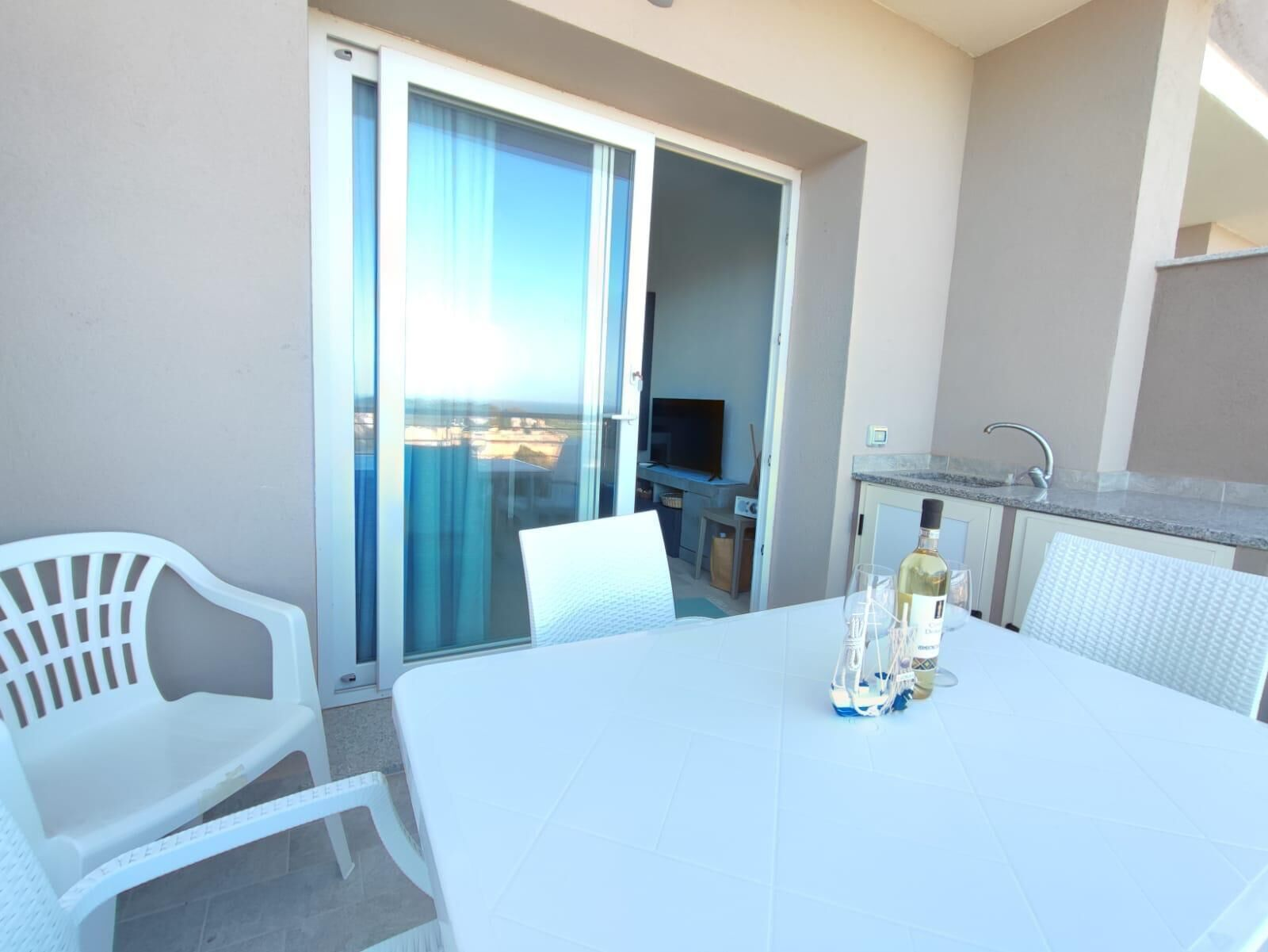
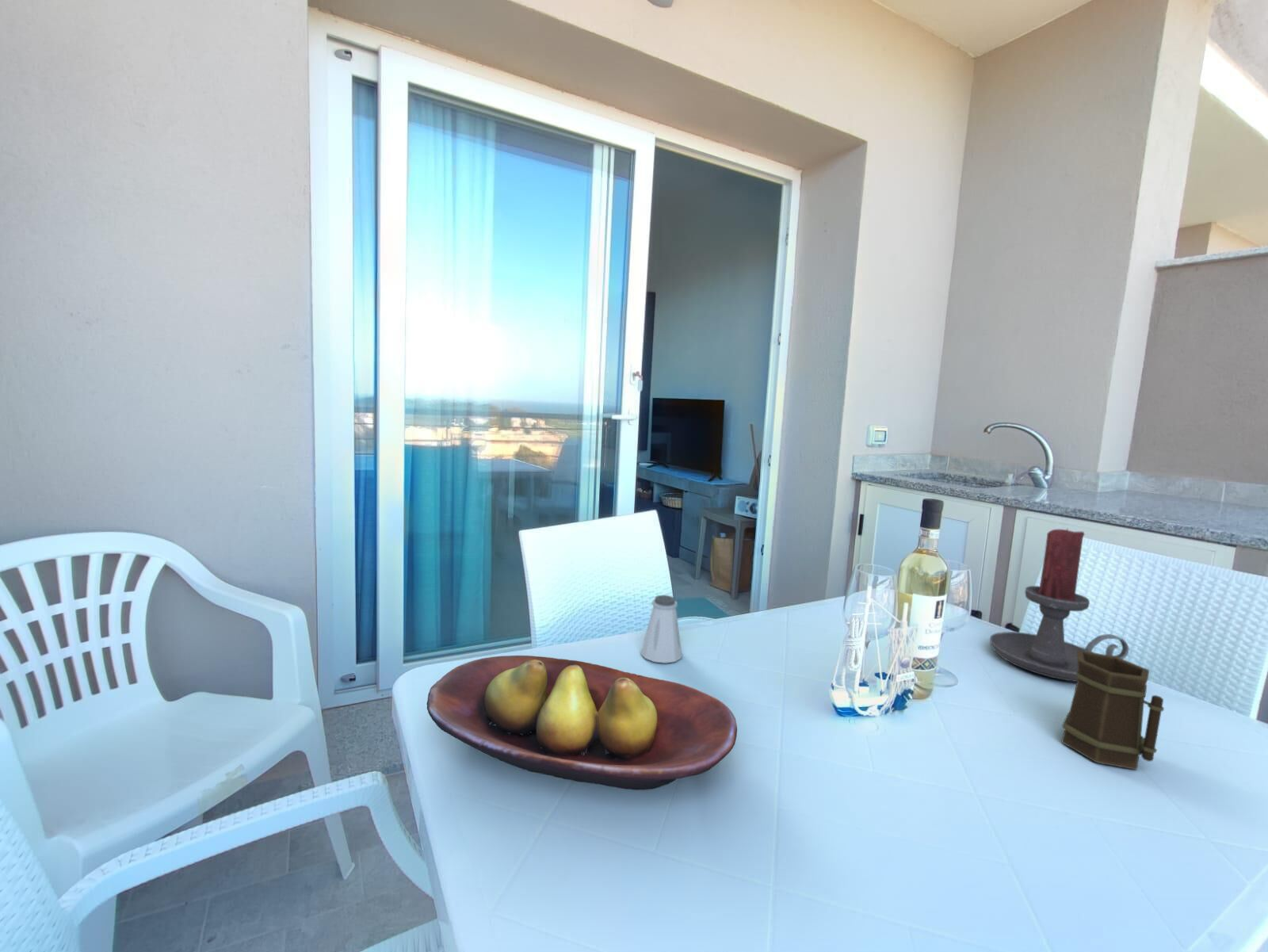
+ fruit bowl [426,655,738,790]
+ mug [1061,650,1165,770]
+ saltshaker [640,595,683,664]
+ candle holder [989,527,1129,682]
